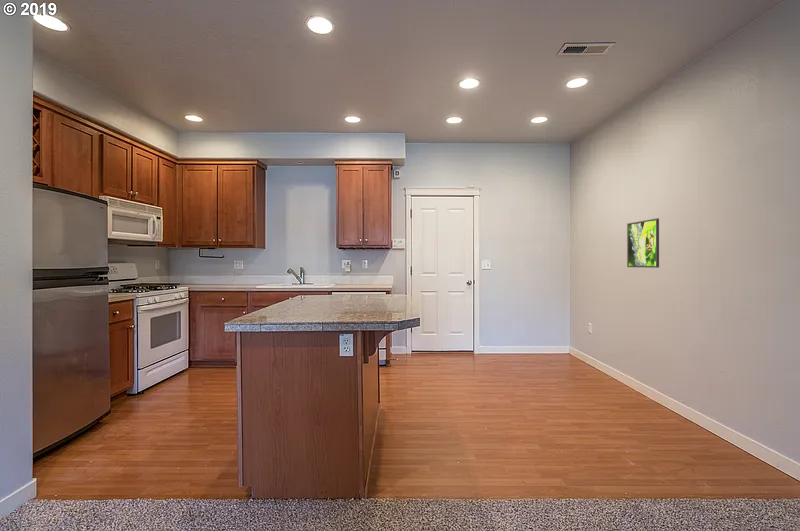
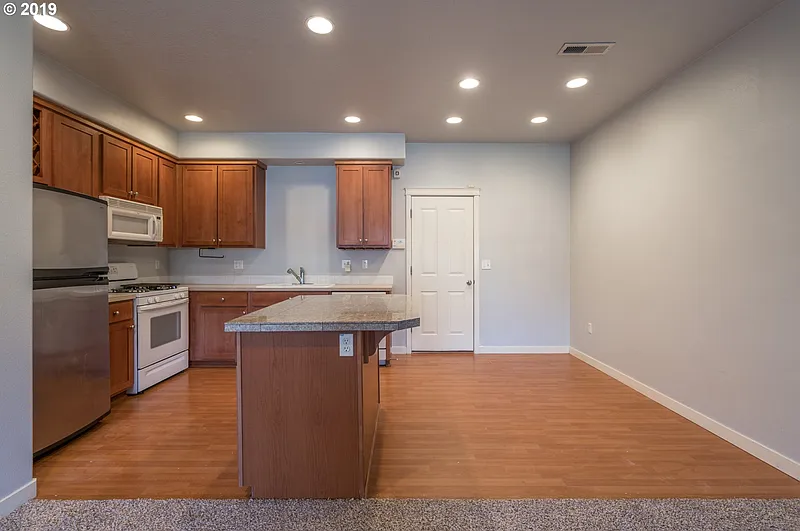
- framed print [626,217,660,269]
